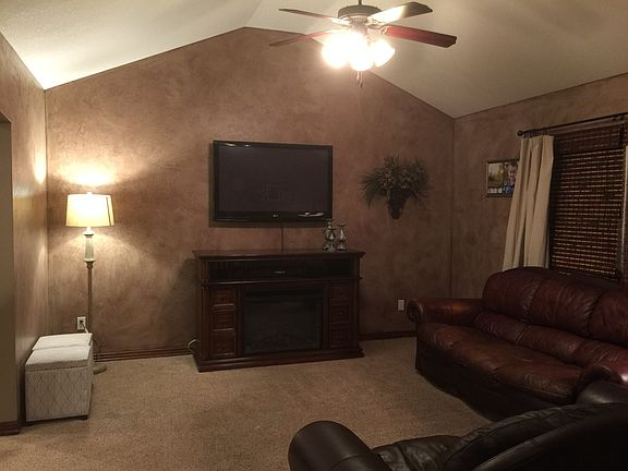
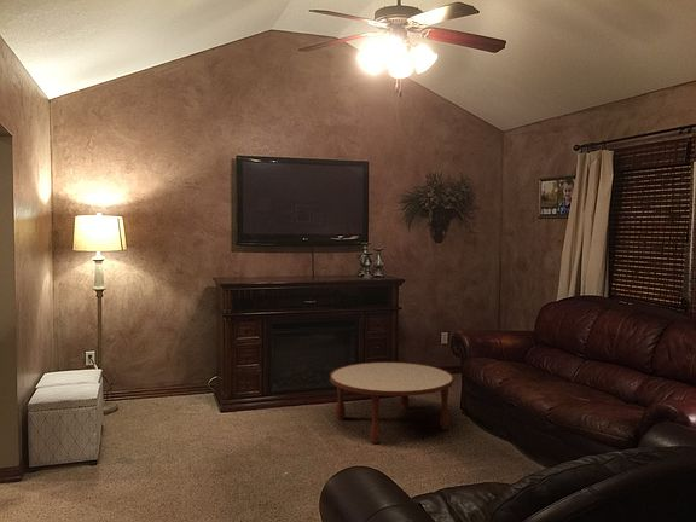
+ coffee table [329,360,456,445]
